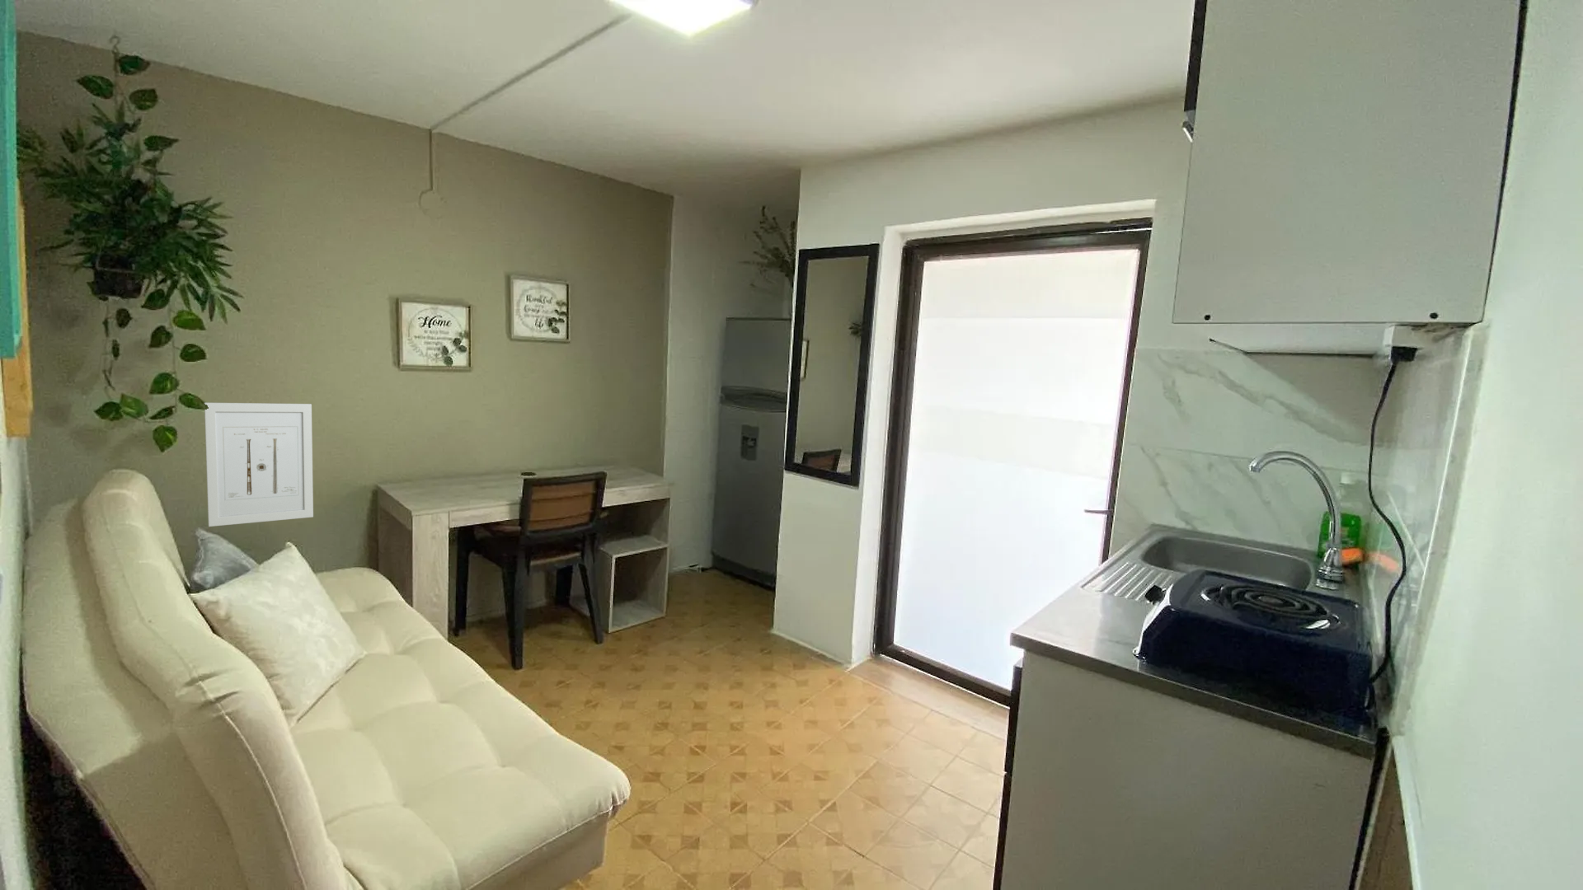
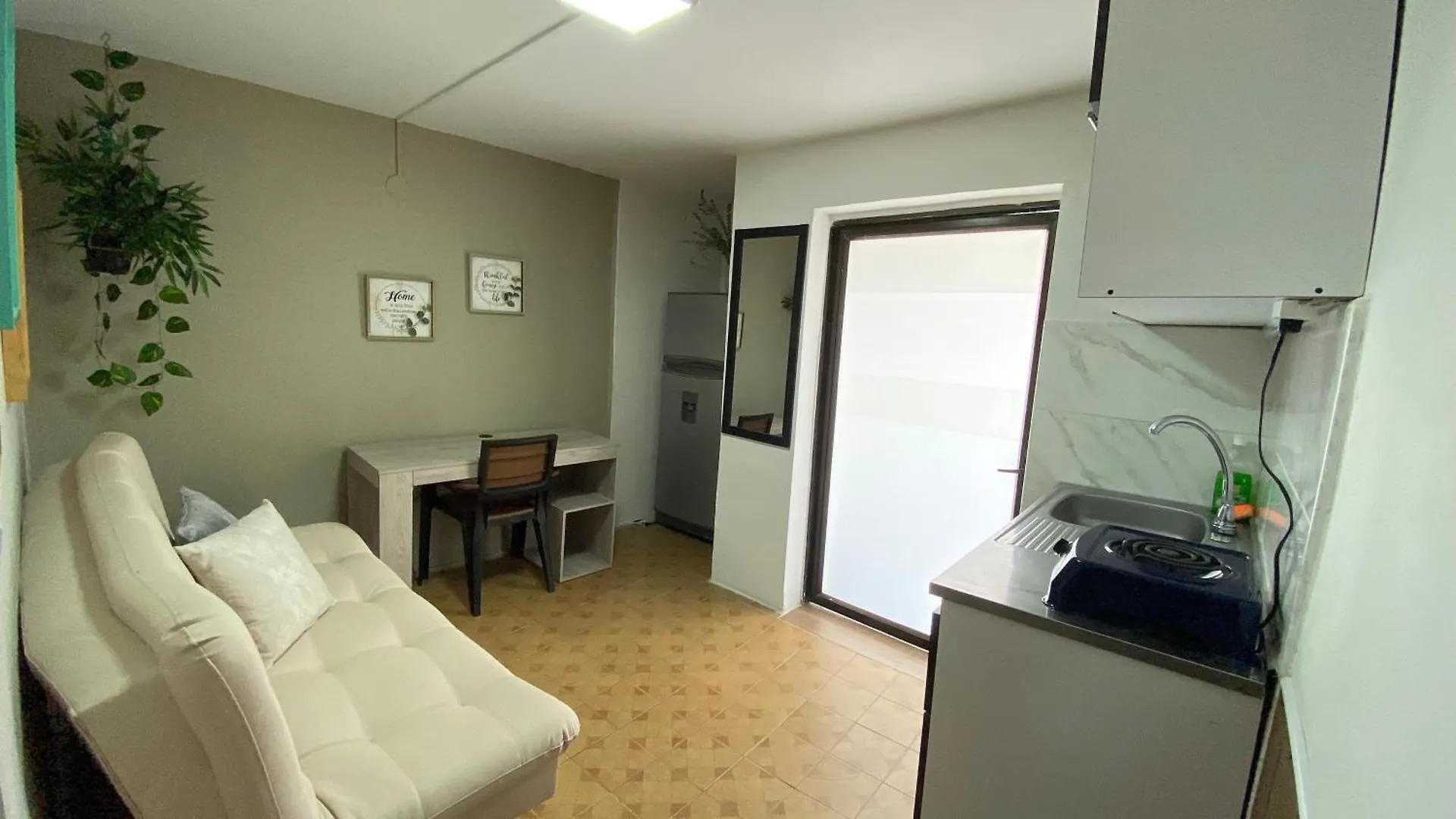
- wall art [203,402,314,527]
